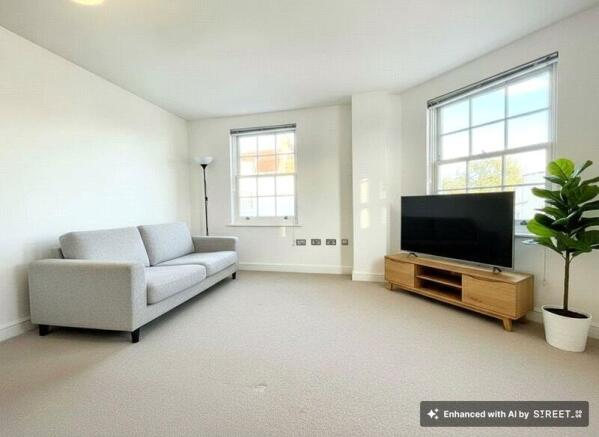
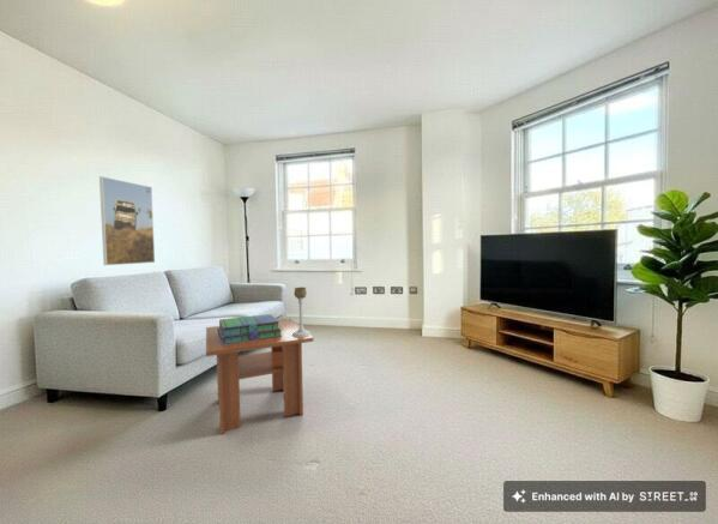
+ candle holder [291,285,312,337]
+ stack of books [217,313,282,344]
+ coffee table [205,318,315,435]
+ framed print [98,175,156,266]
